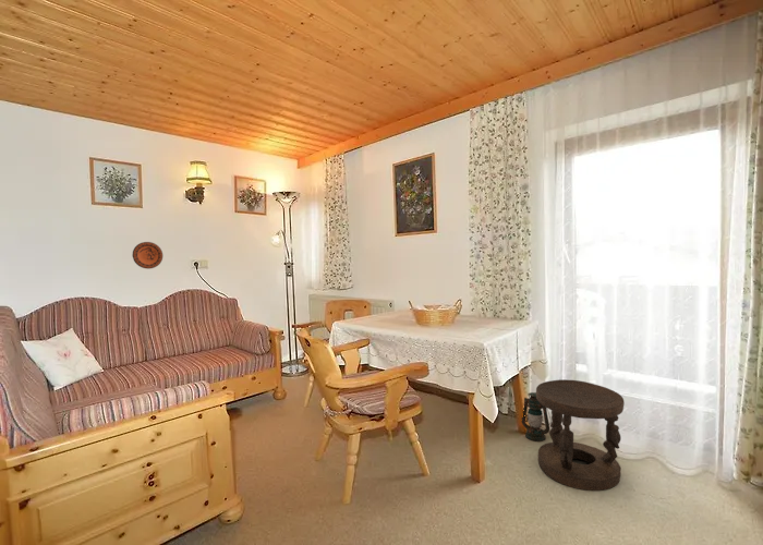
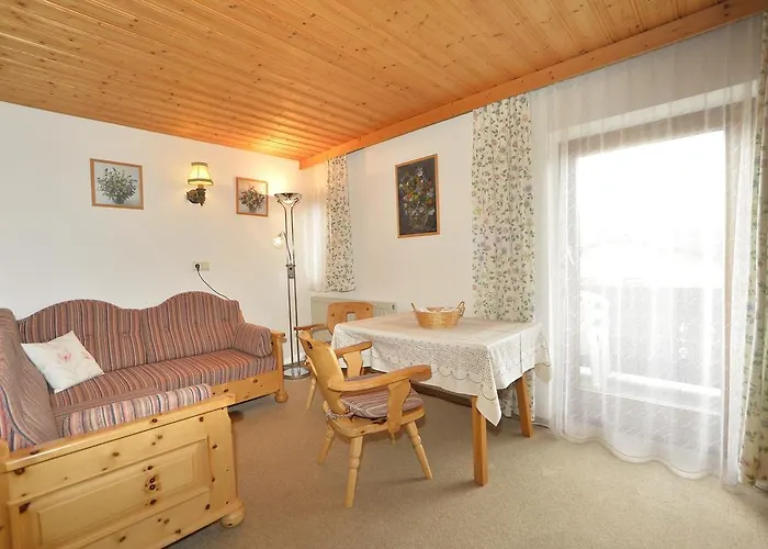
- decorative plate [132,241,164,270]
- lantern [520,391,552,443]
- stool [535,378,626,492]
